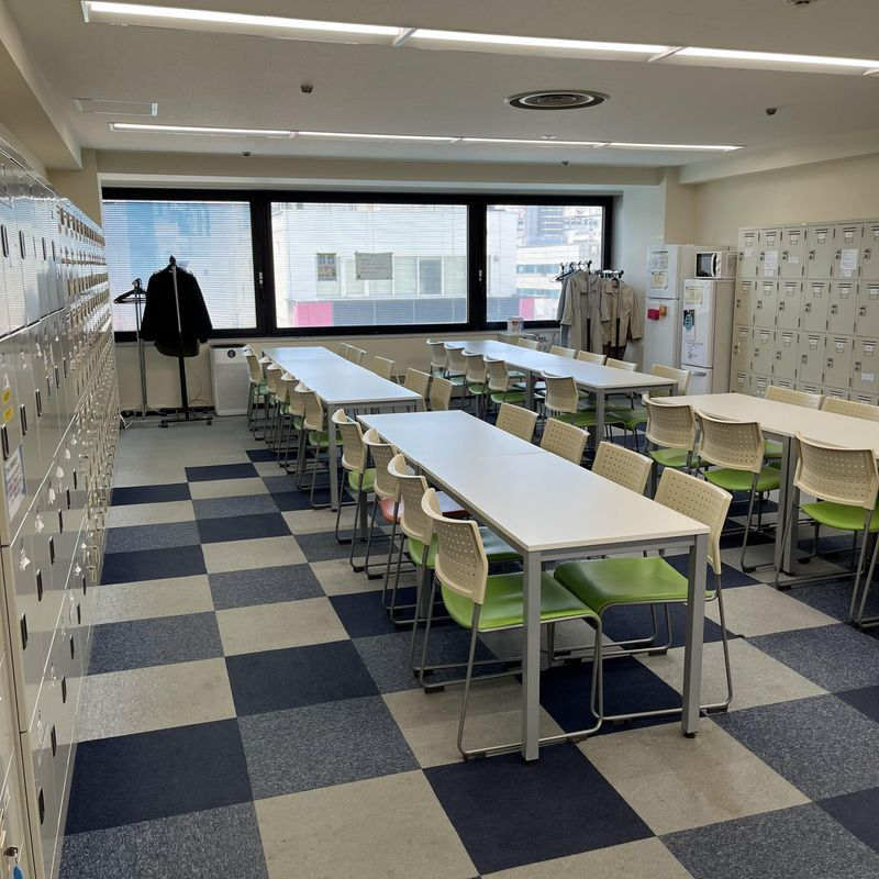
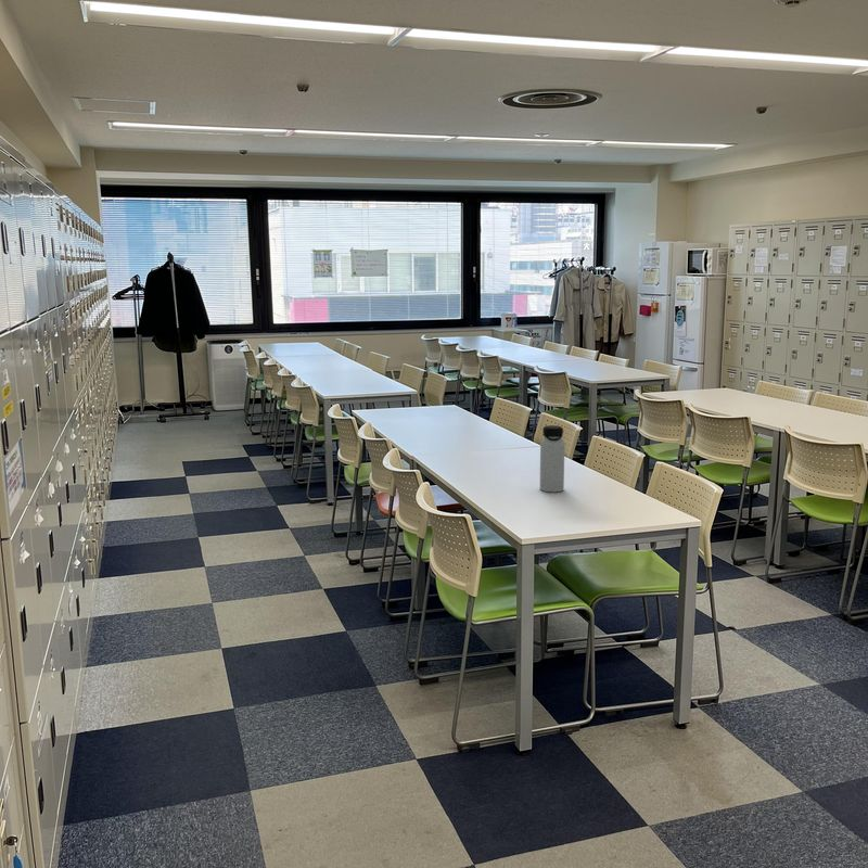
+ water bottle [539,424,565,494]
